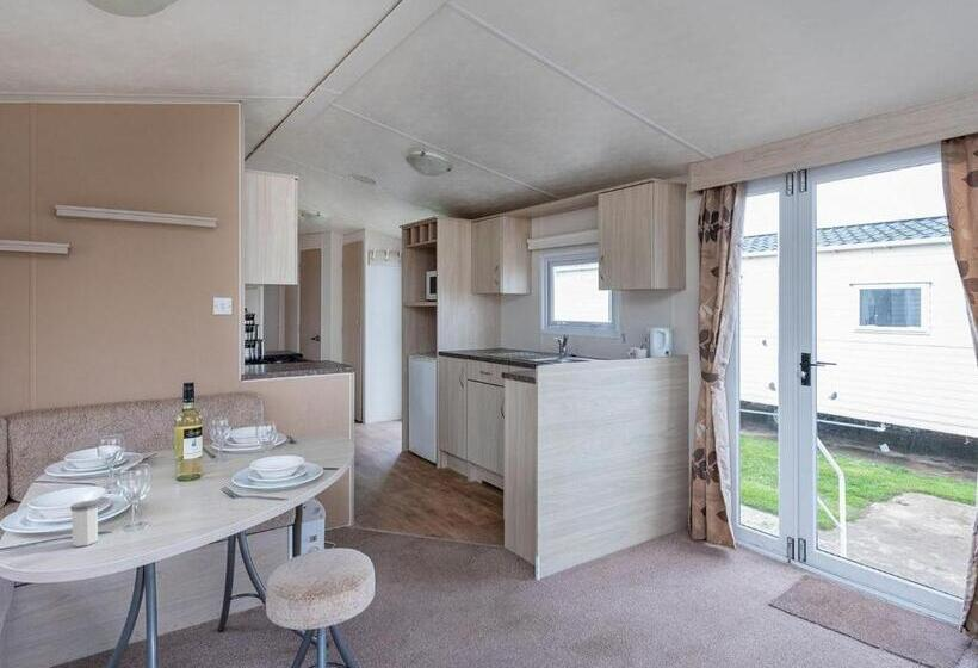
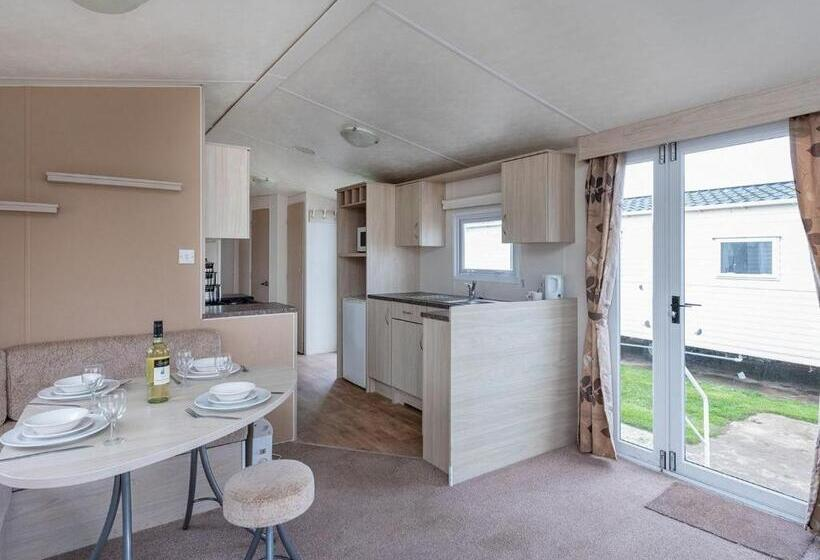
- salt shaker [69,500,100,548]
